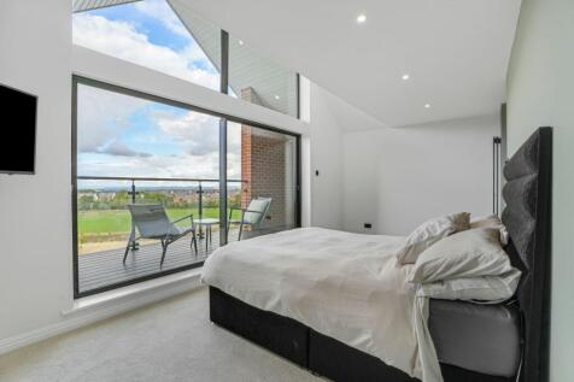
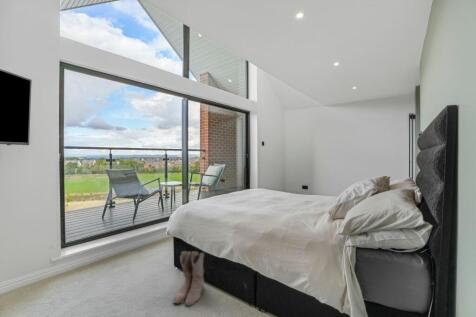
+ boots [172,250,205,307]
